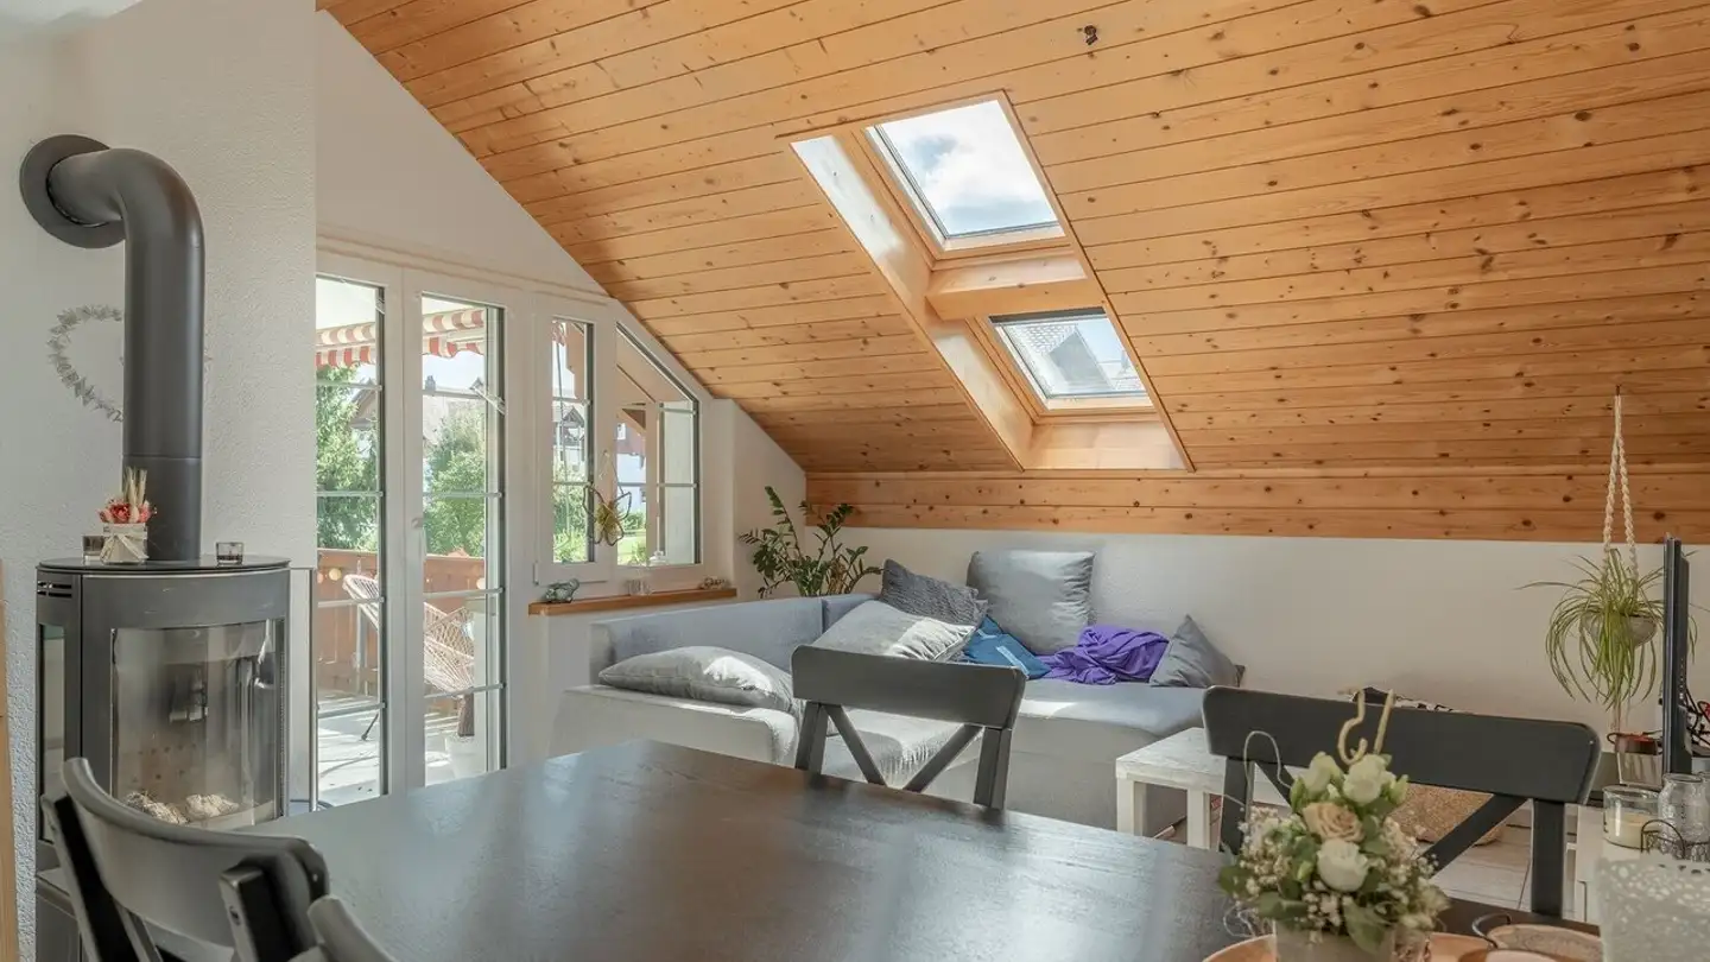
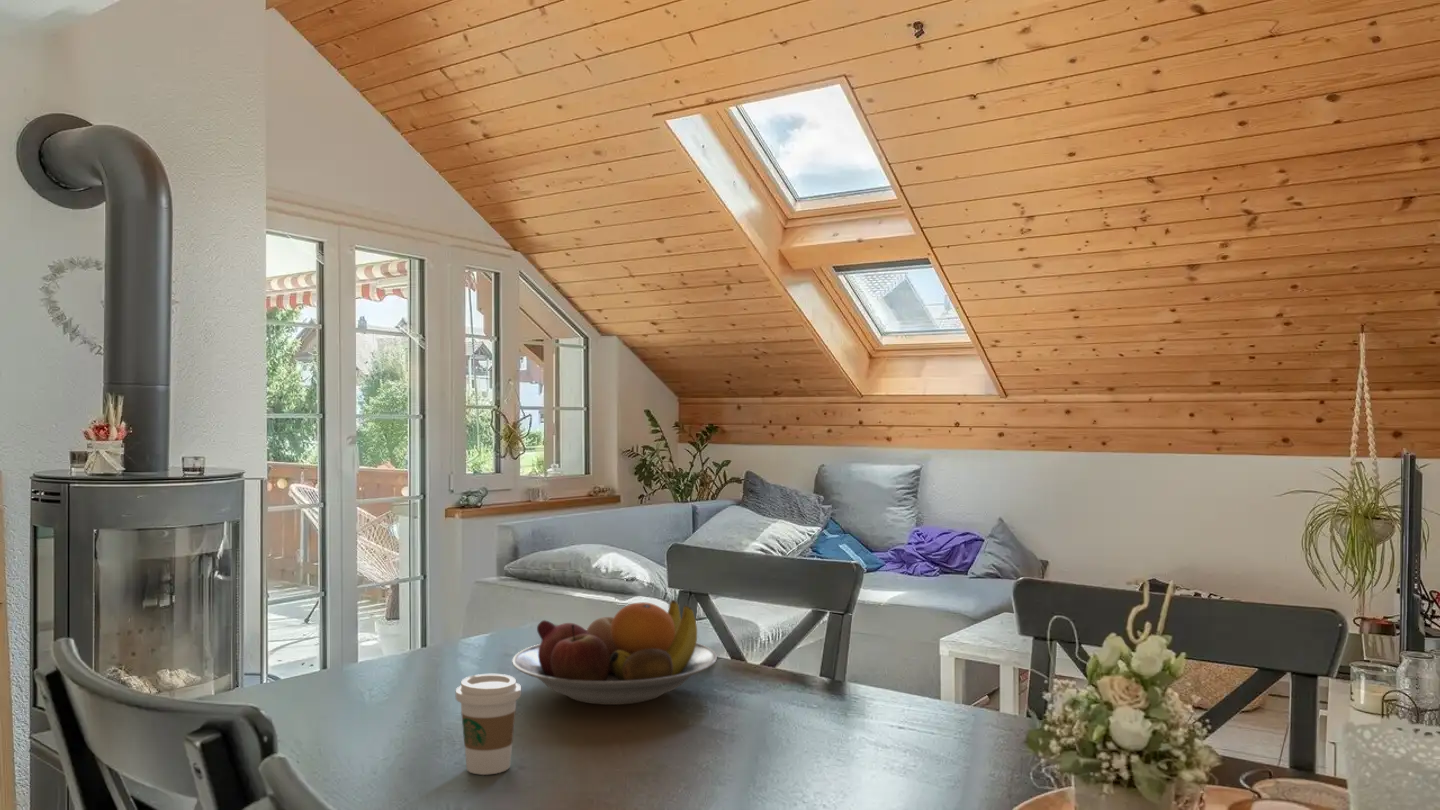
+ fruit bowl [511,598,718,706]
+ coffee cup [455,673,522,776]
